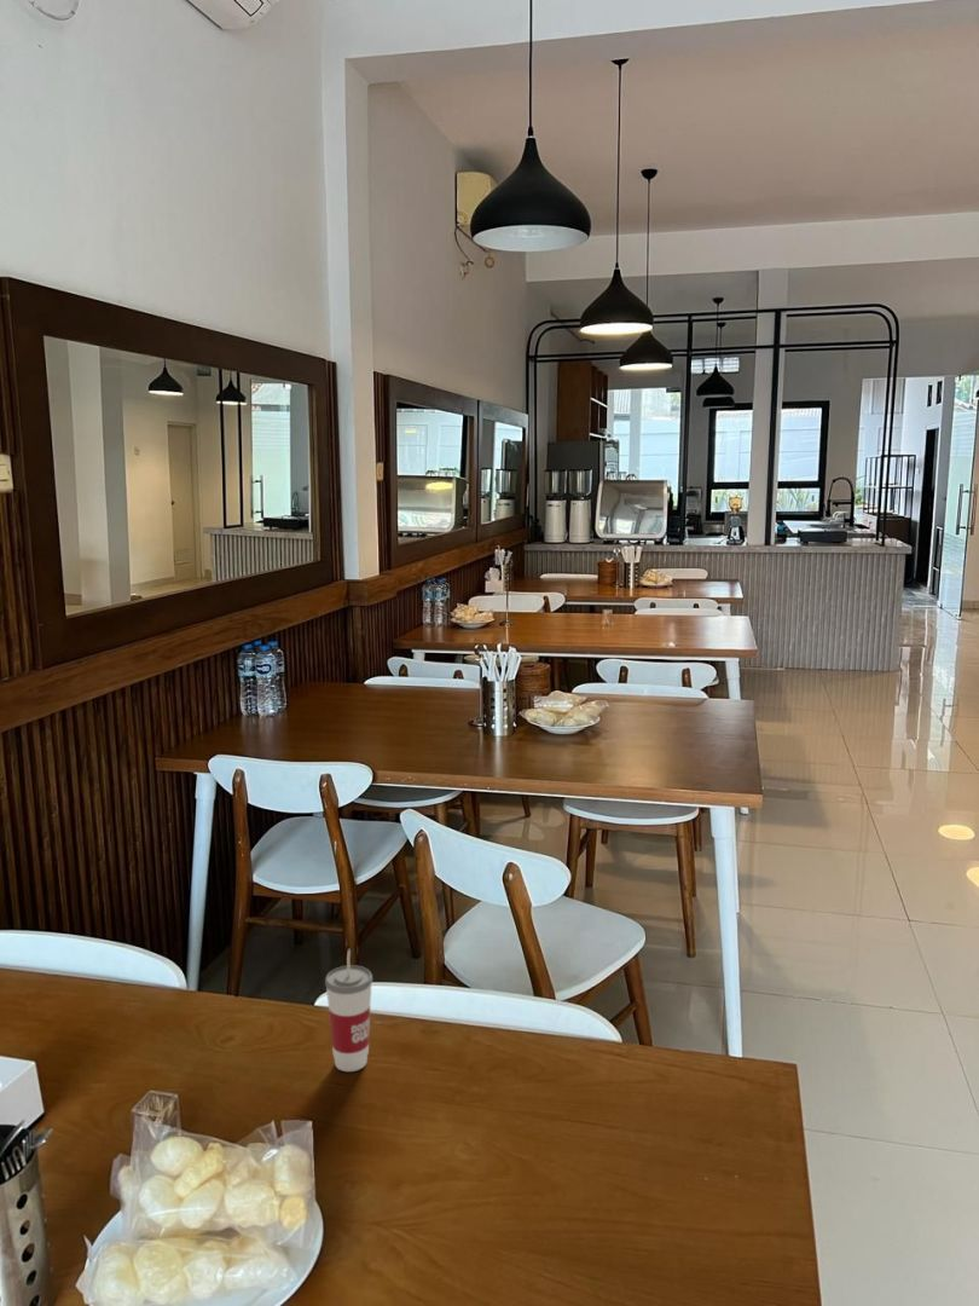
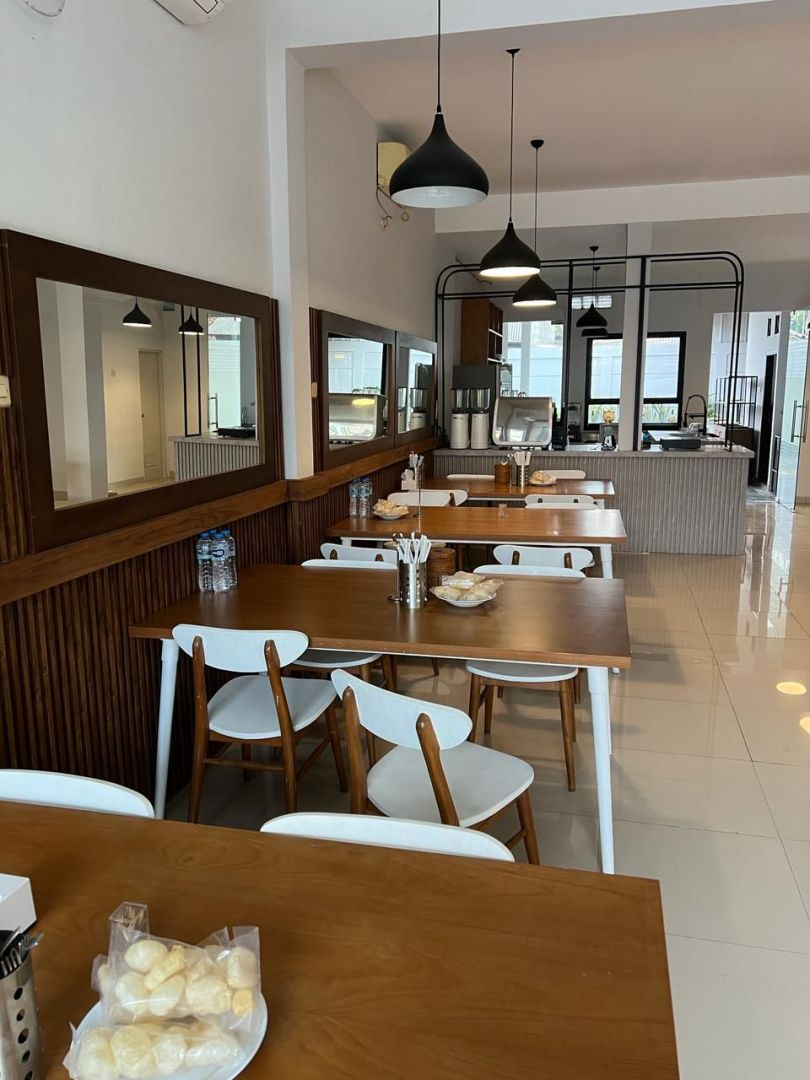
- cup [324,948,373,1073]
